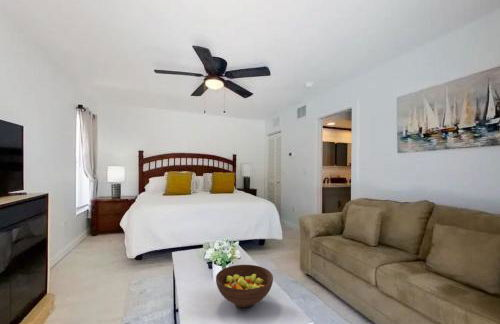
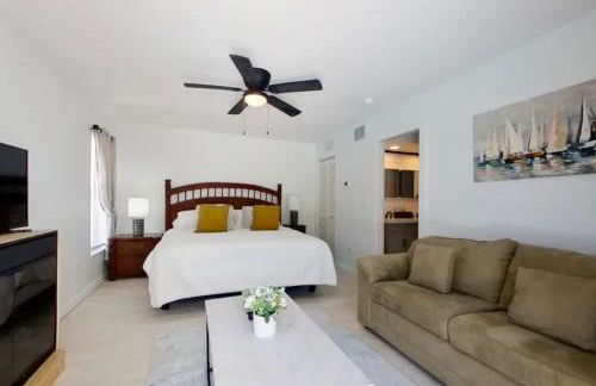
- fruit bowl [215,264,274,309]
